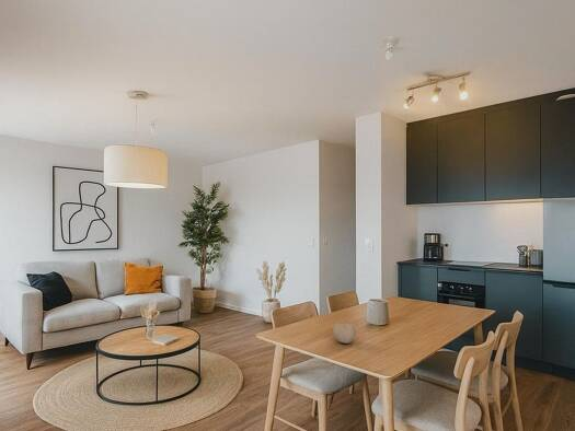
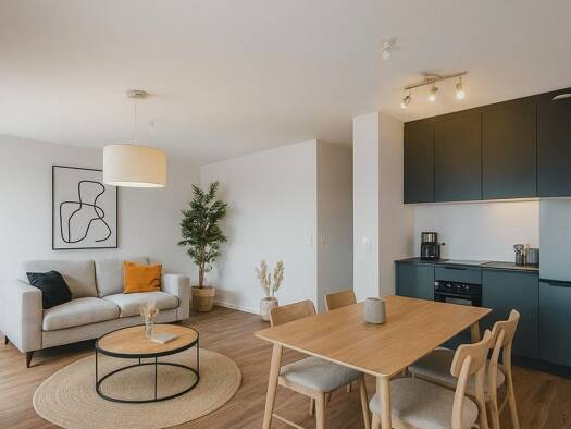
- fruit [332,319,357,345]
